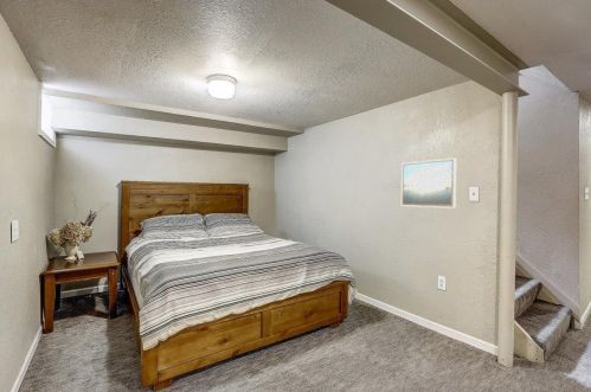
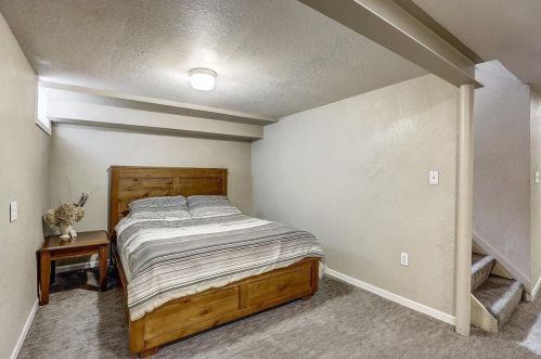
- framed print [400,156,458,210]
